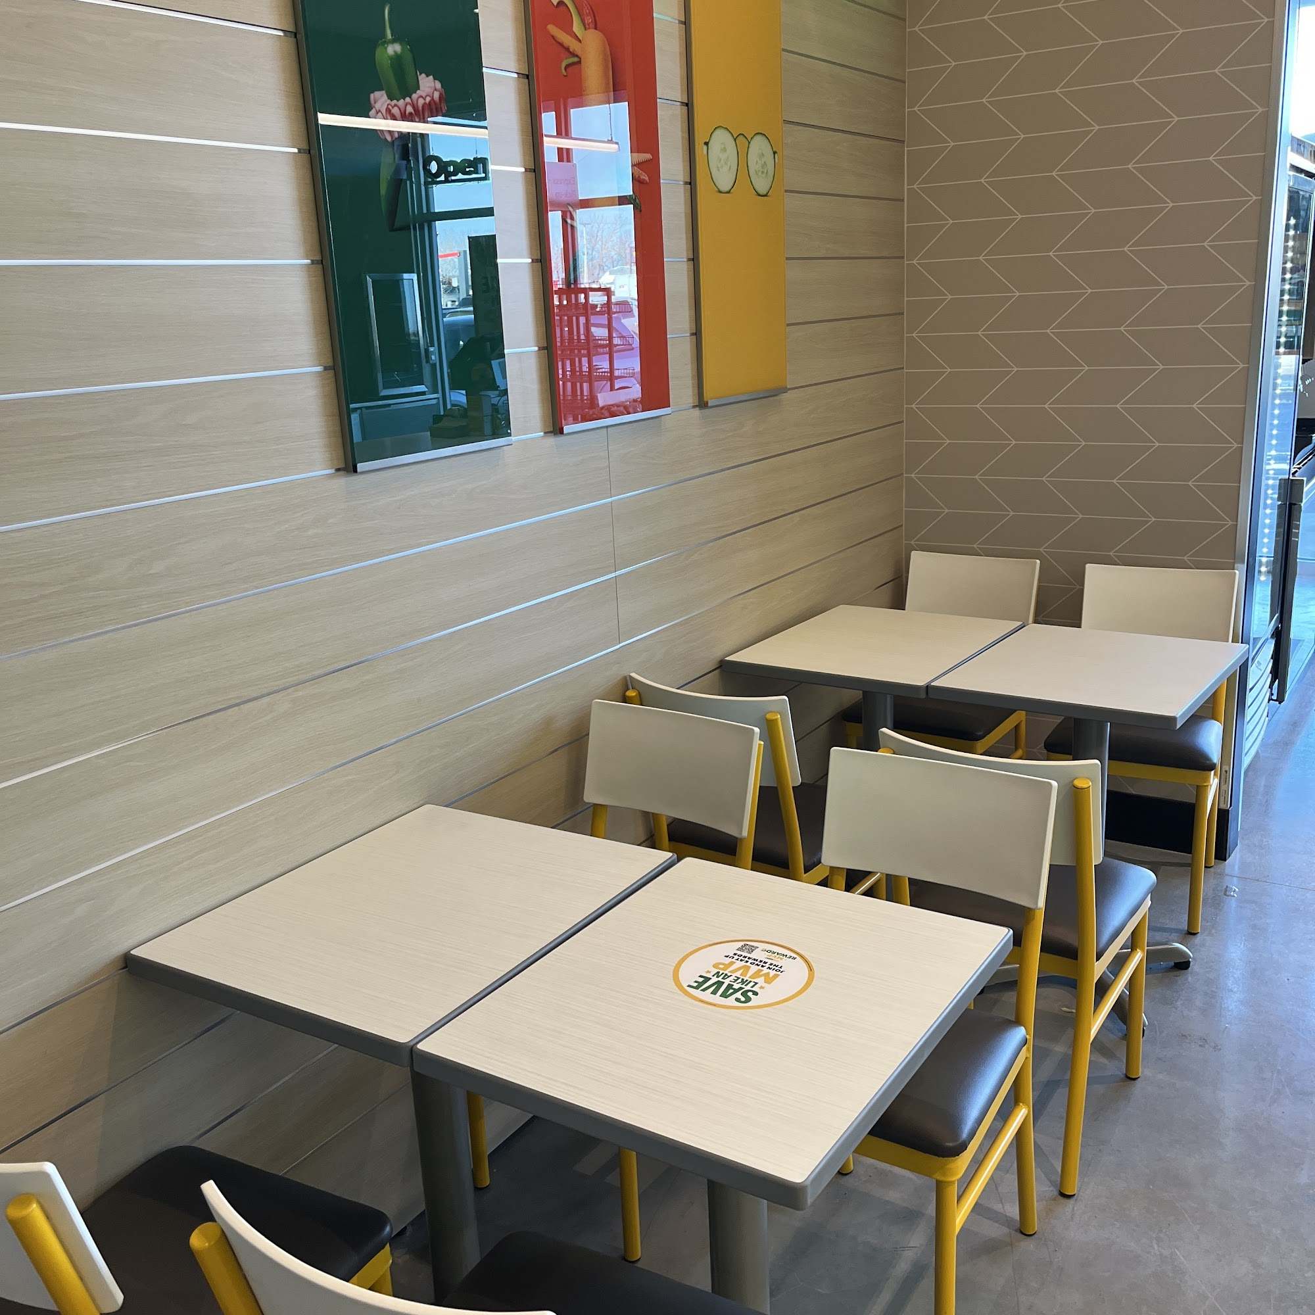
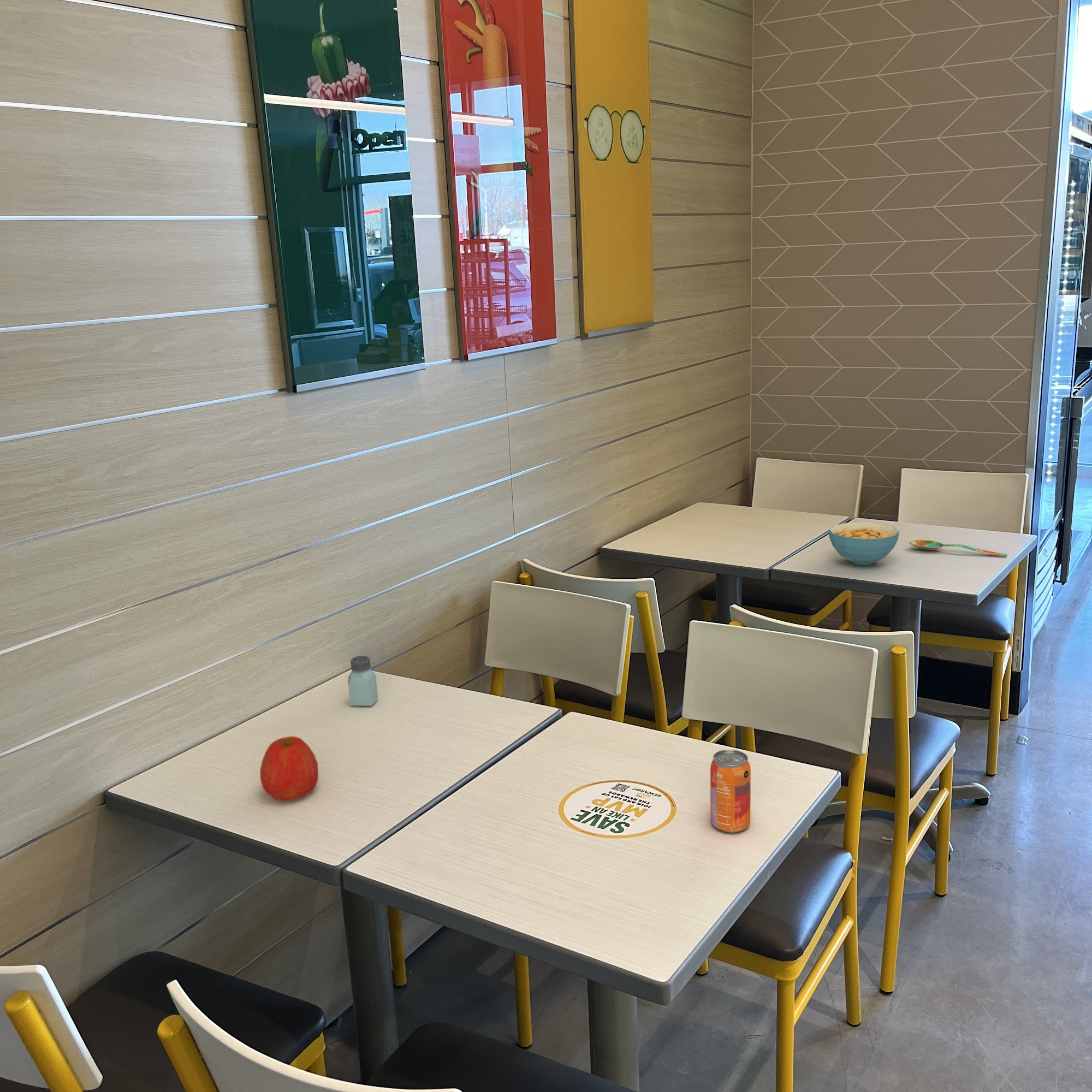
+ spoon [909,539,1007,557]
+ apple [259,736,319,802]
+ beverage can [710,749,751,833]
+ cereal bowl [828,521,900,565]
+ saltshaker [348,655,378,707]
